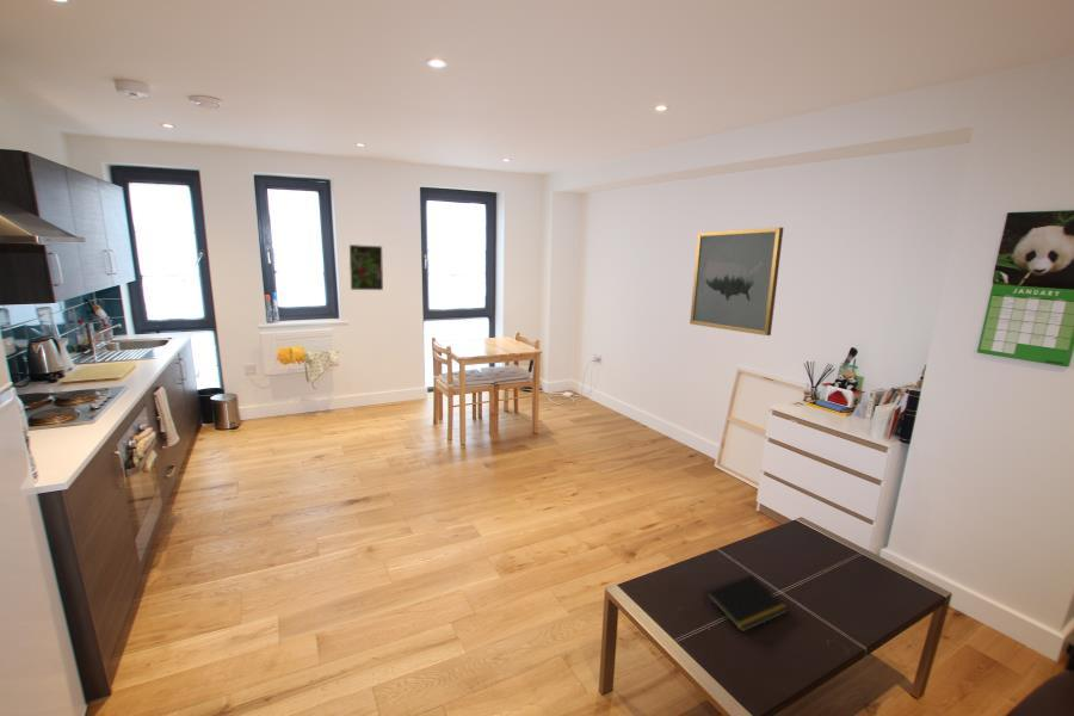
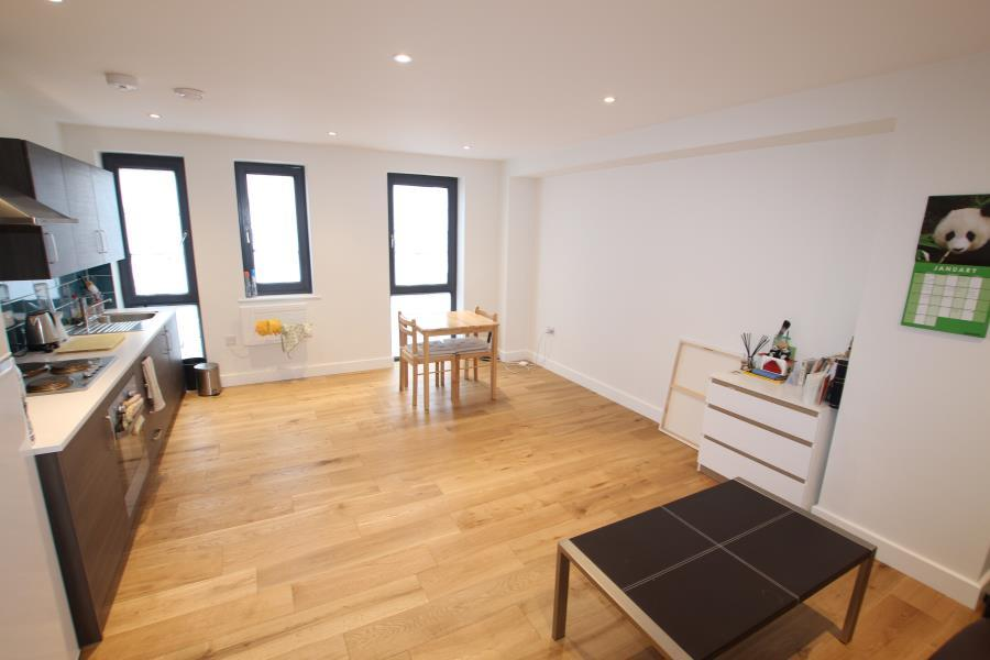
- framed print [348,243,384,291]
- wall art [689,226,784,337]
- notepad [703,574,790,632]
